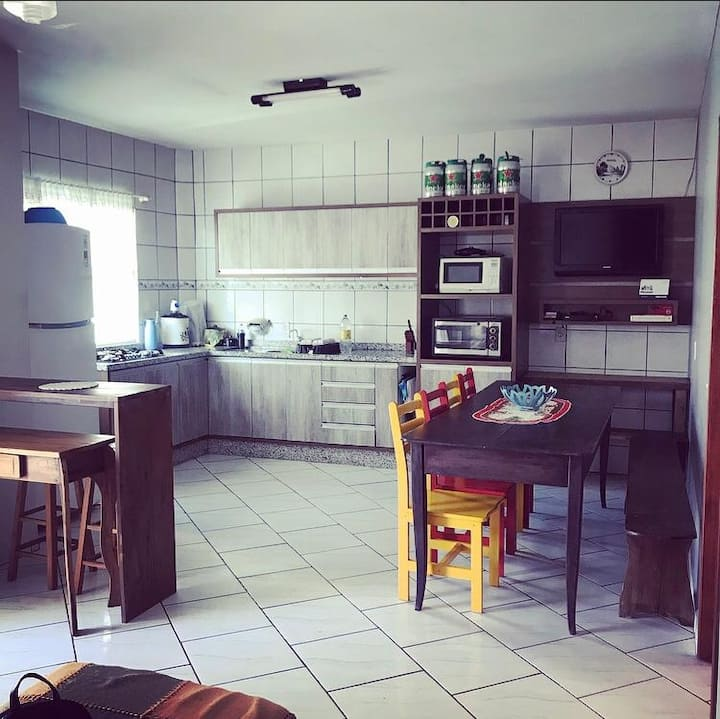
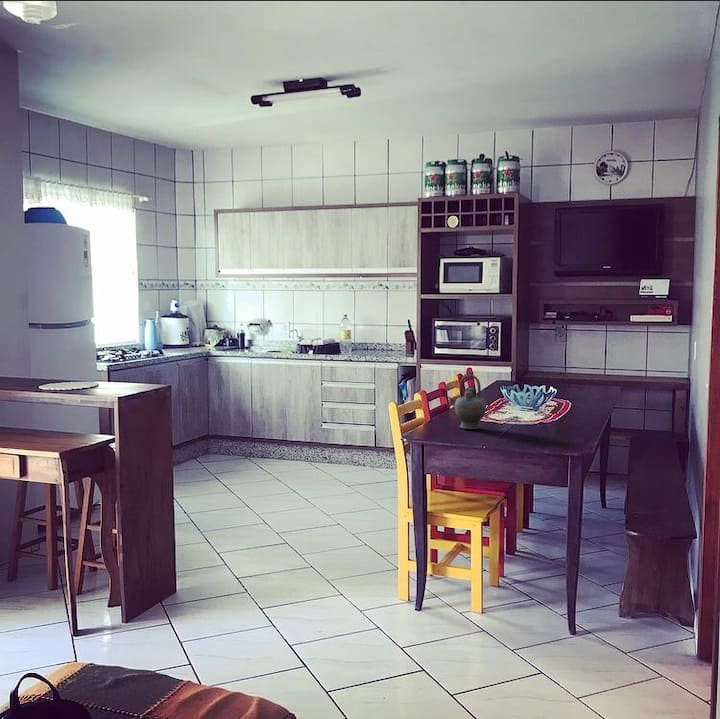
+ teapot [447,373,487,430]
